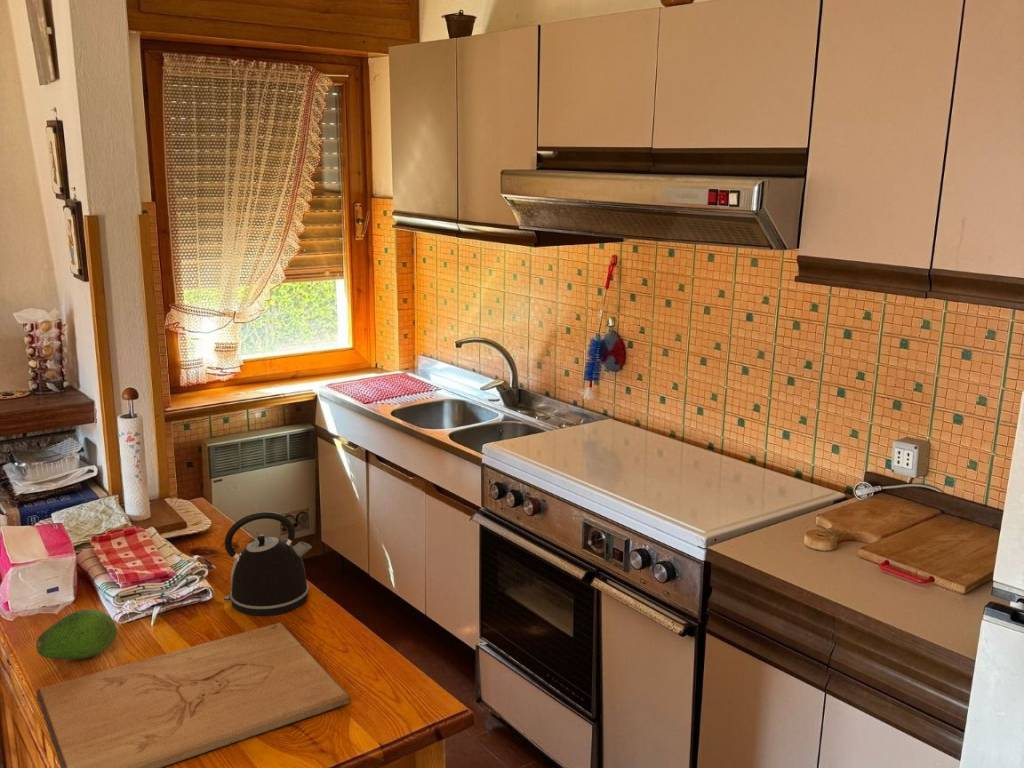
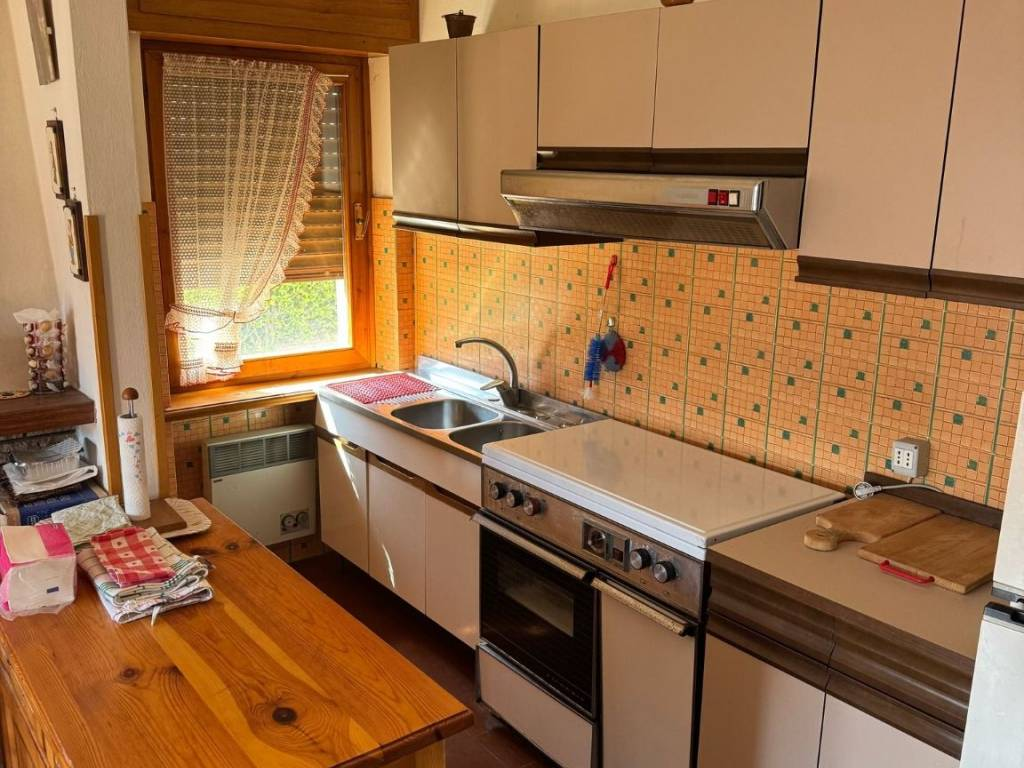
- fruit [35,608,118,660]
- kettle [223,511,313,617]
- cutting board [36,622,351,768]
